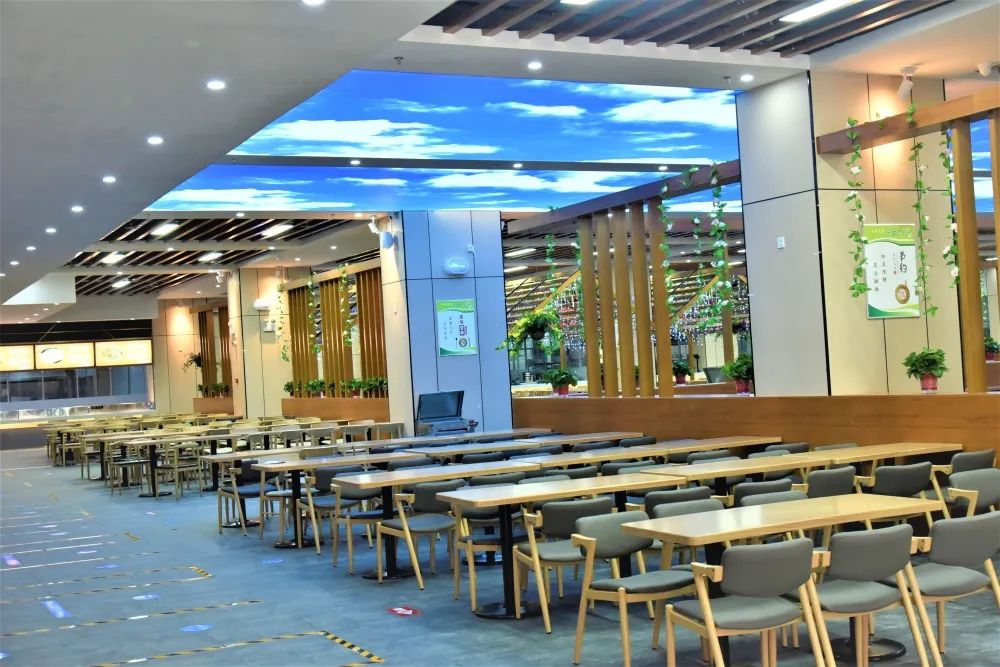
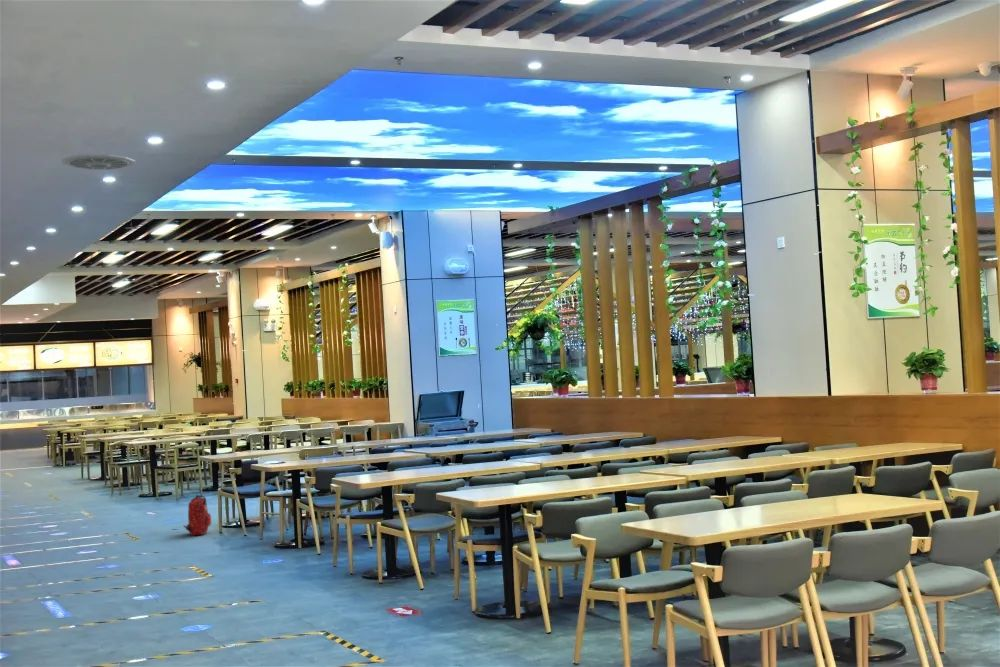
+ ceiling vent [60,153,136,171]
+ backpack [183,494,212,537]
